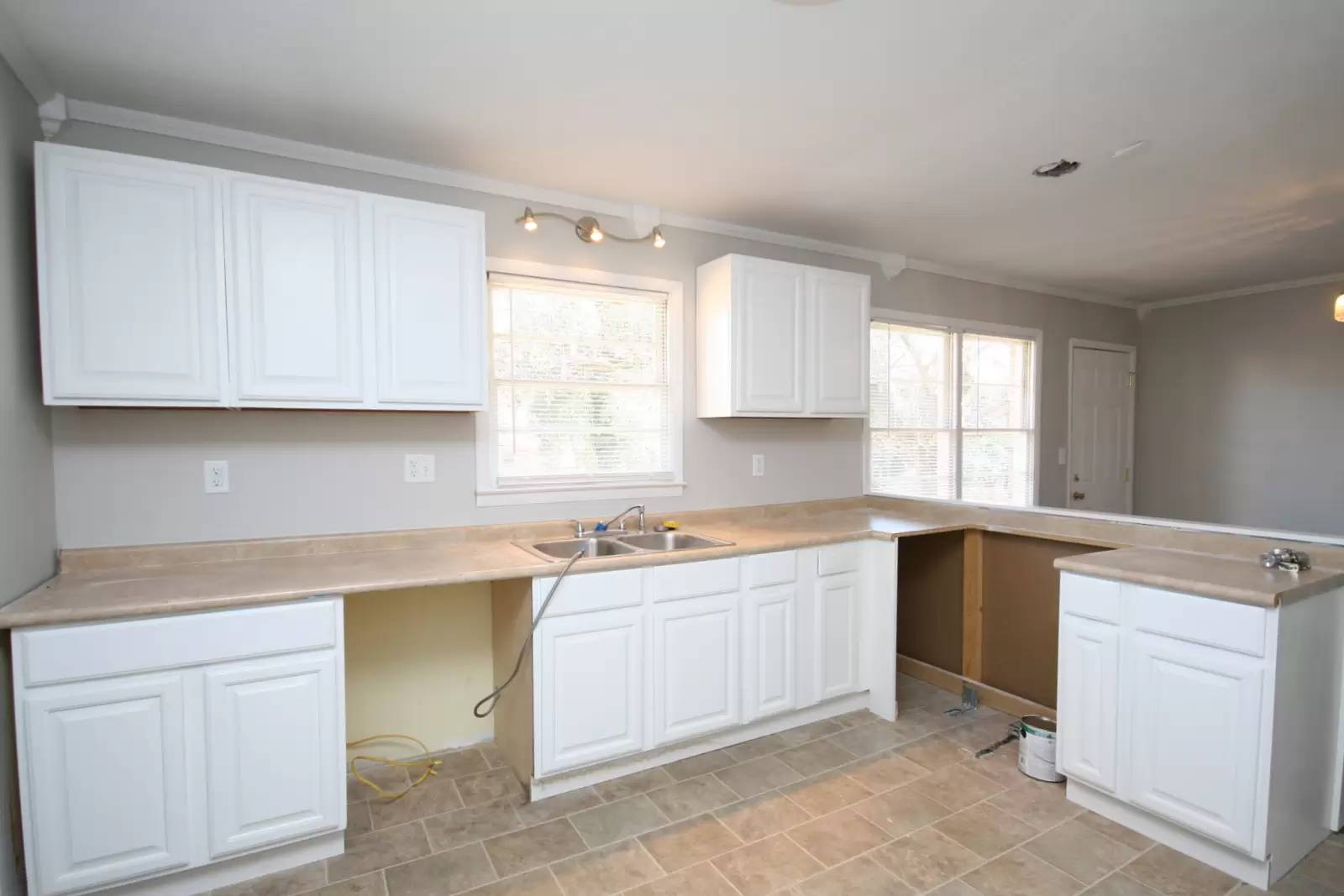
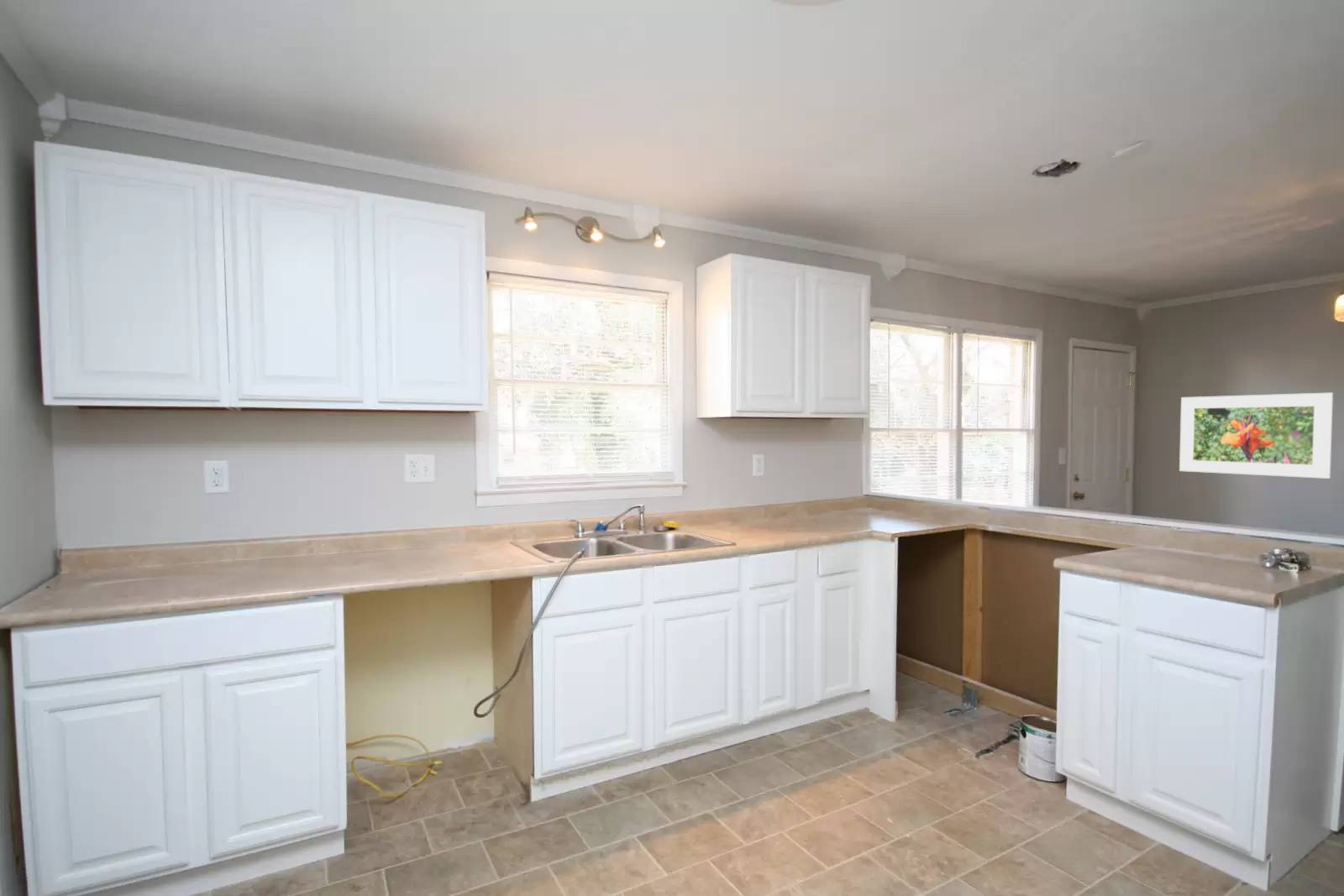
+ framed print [1179,392,1334,479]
